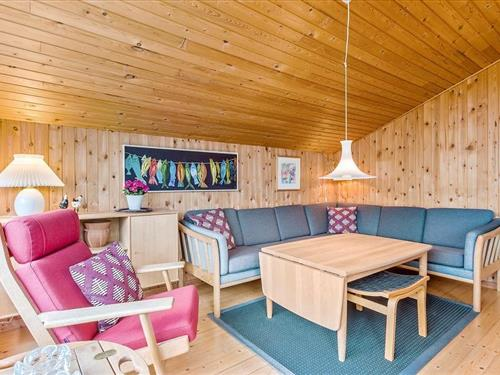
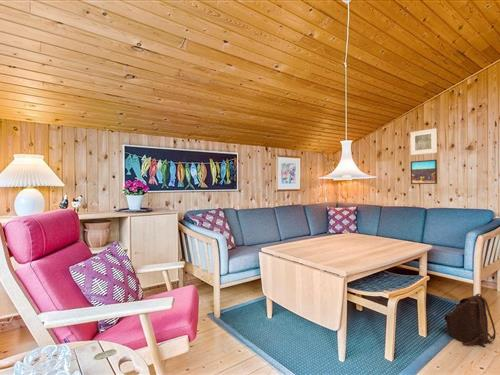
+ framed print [409,128,438,156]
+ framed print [410,159,438,185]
+ backpack [443,293,497,347]
